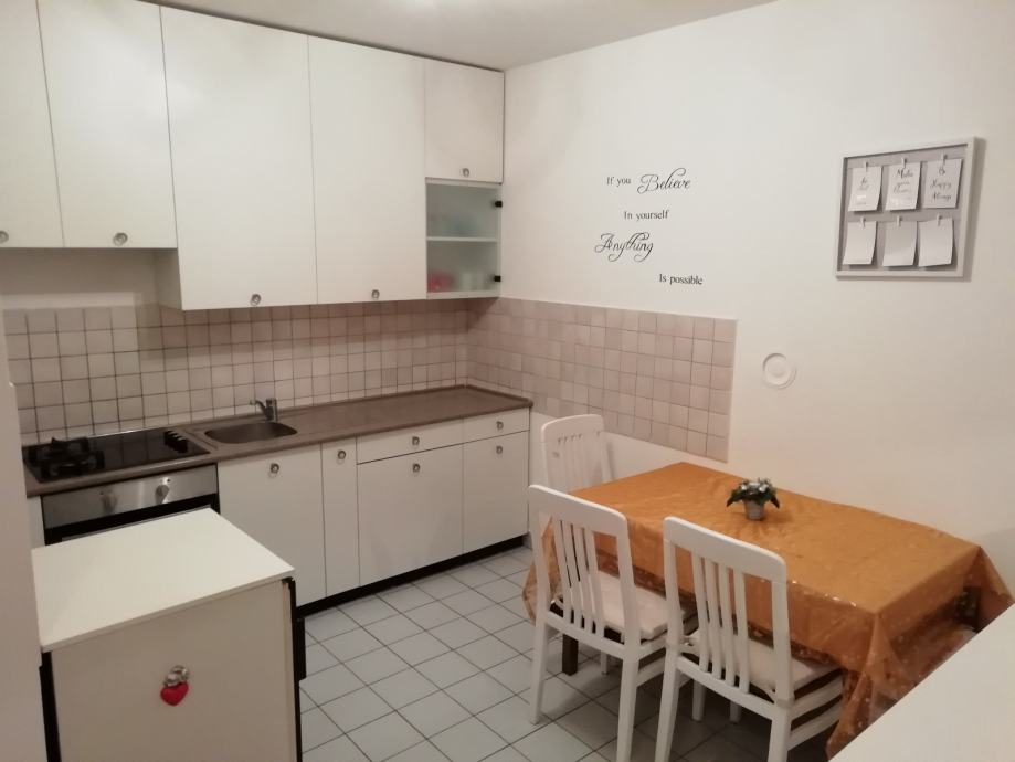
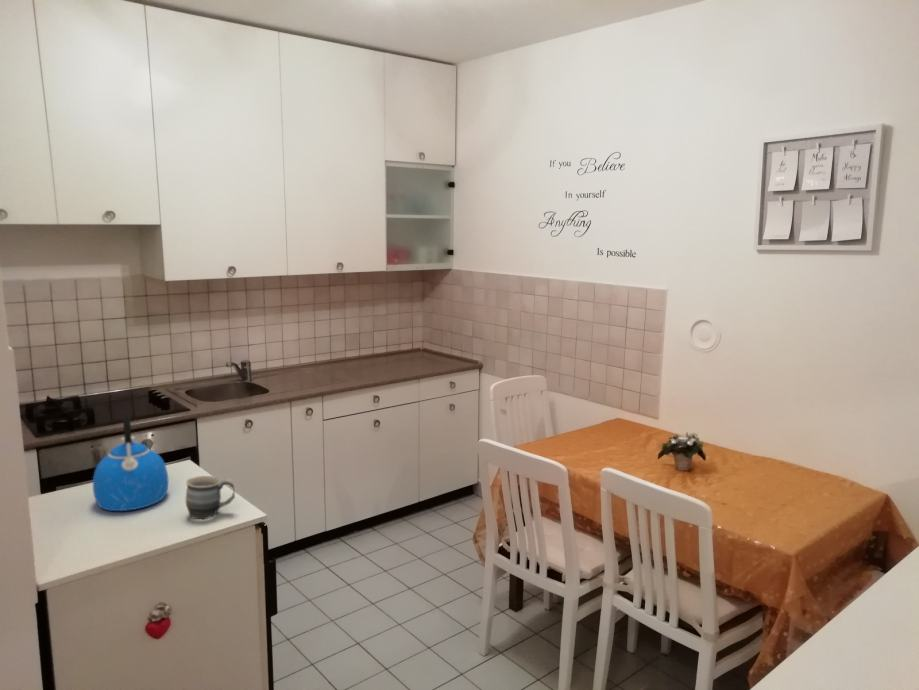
+ mug [185,475,236,521]
+ kettle [92,409,169,512]
